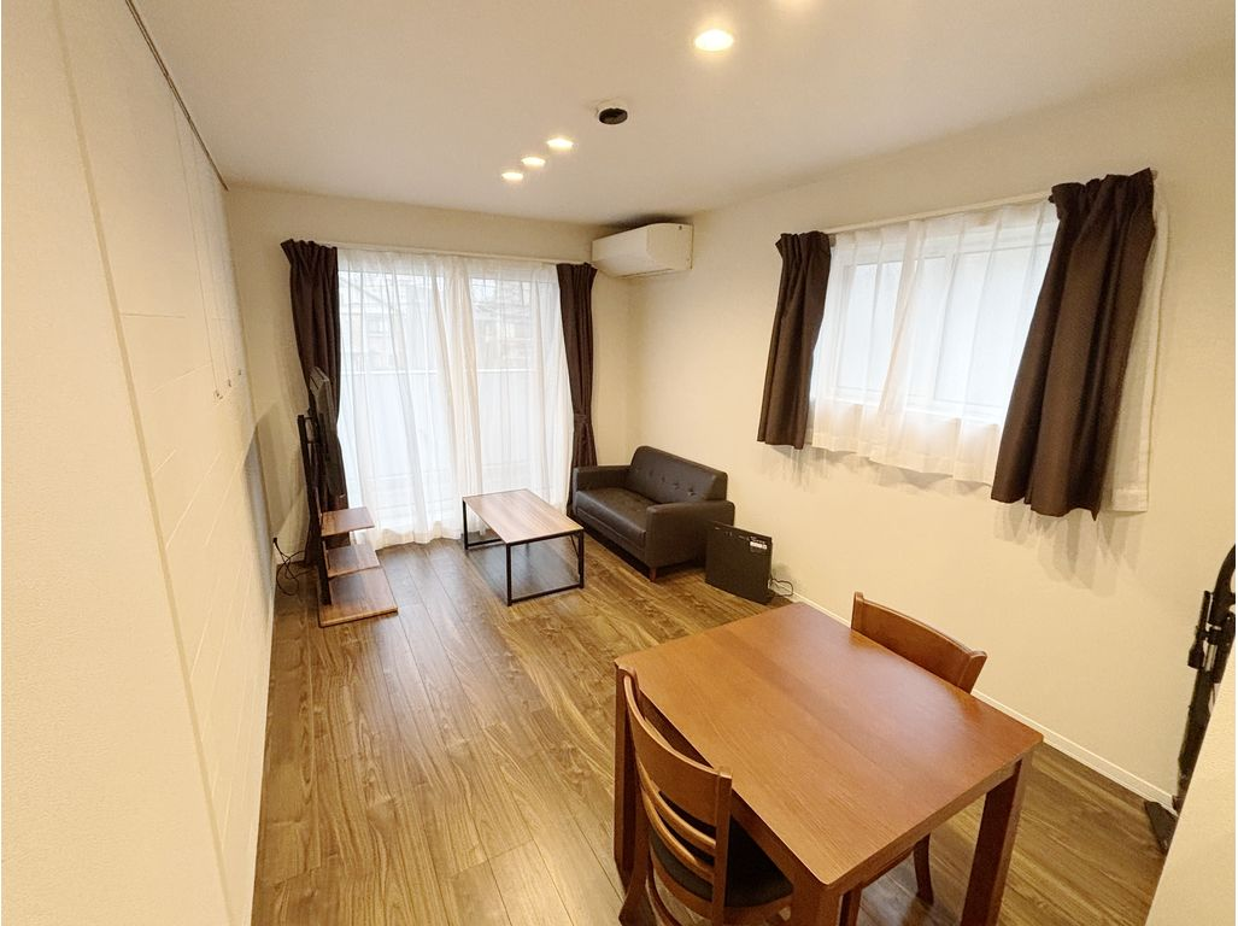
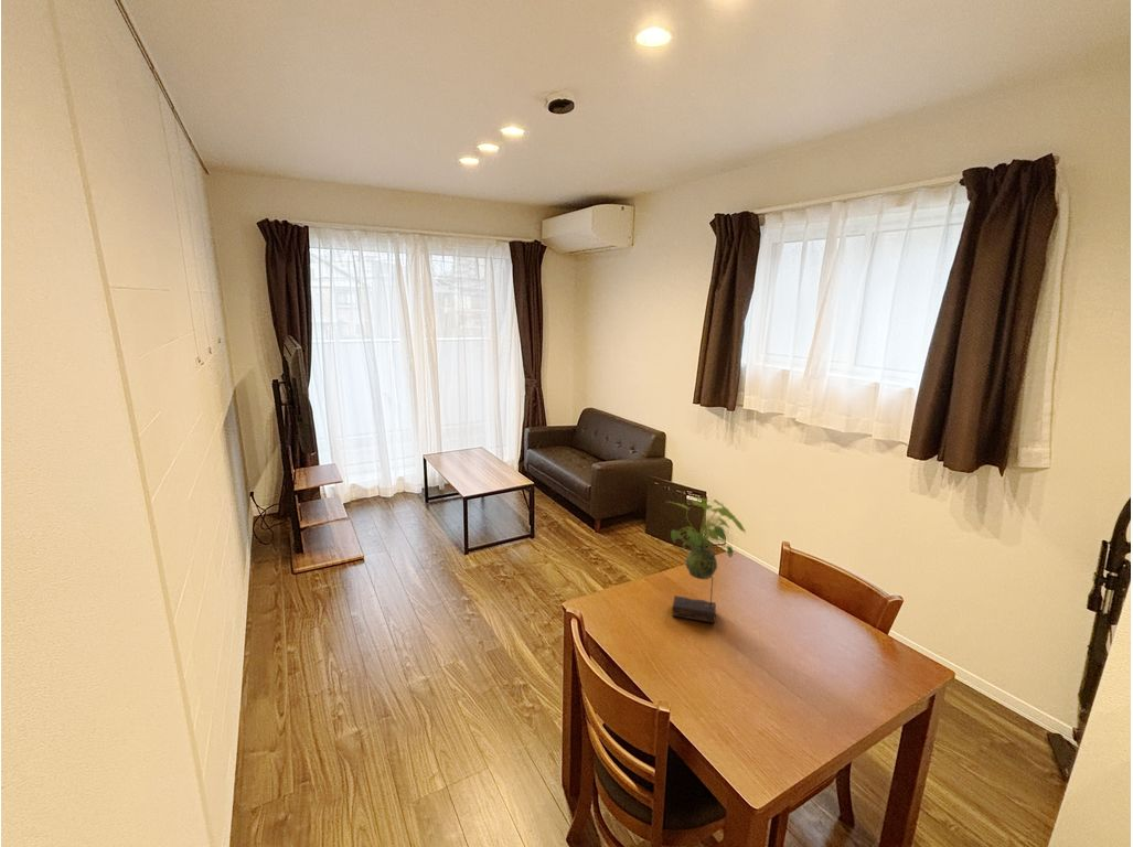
+ plant [664,496,747,624]
